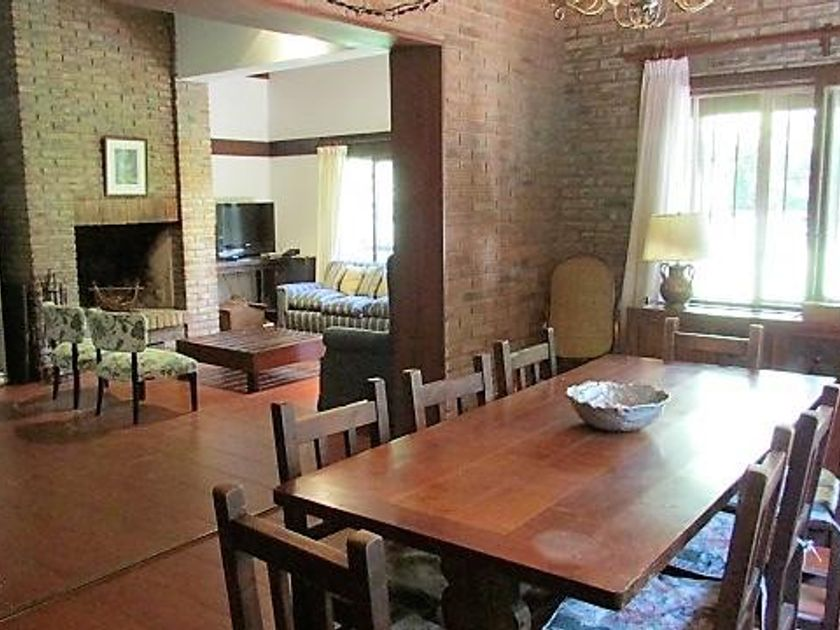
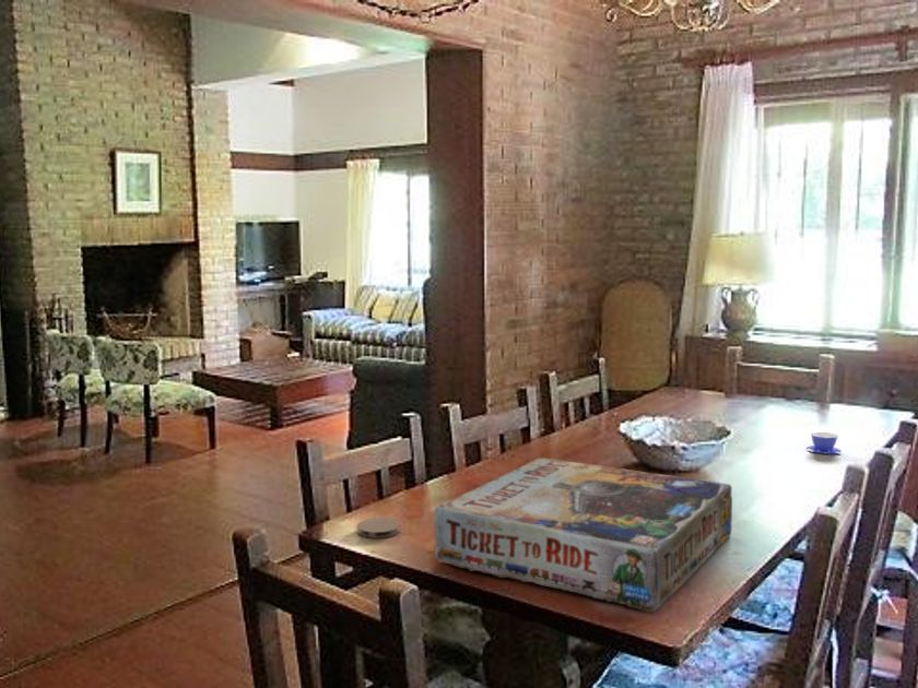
+ teacup [805,431,843,455]
+ board game [434,456,733,613]
+ coaster [356,517,401,539]
